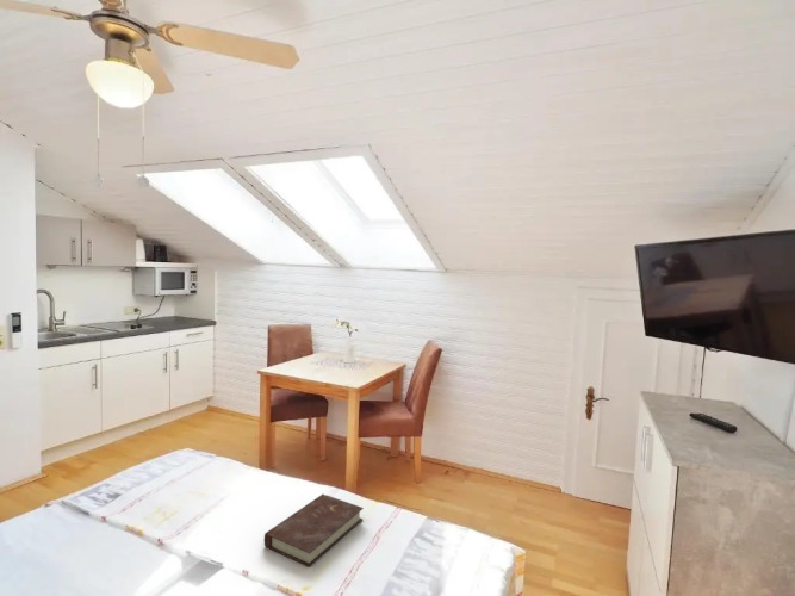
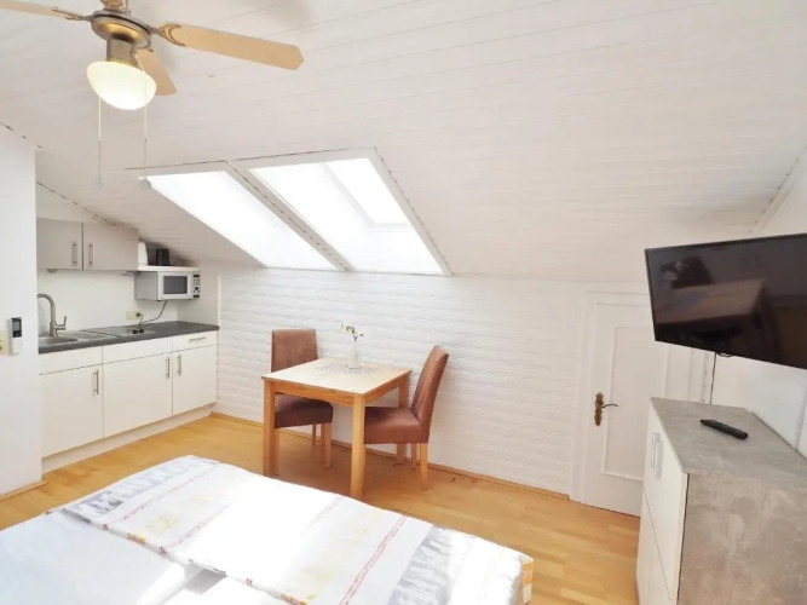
- book [263,493,365,567]
